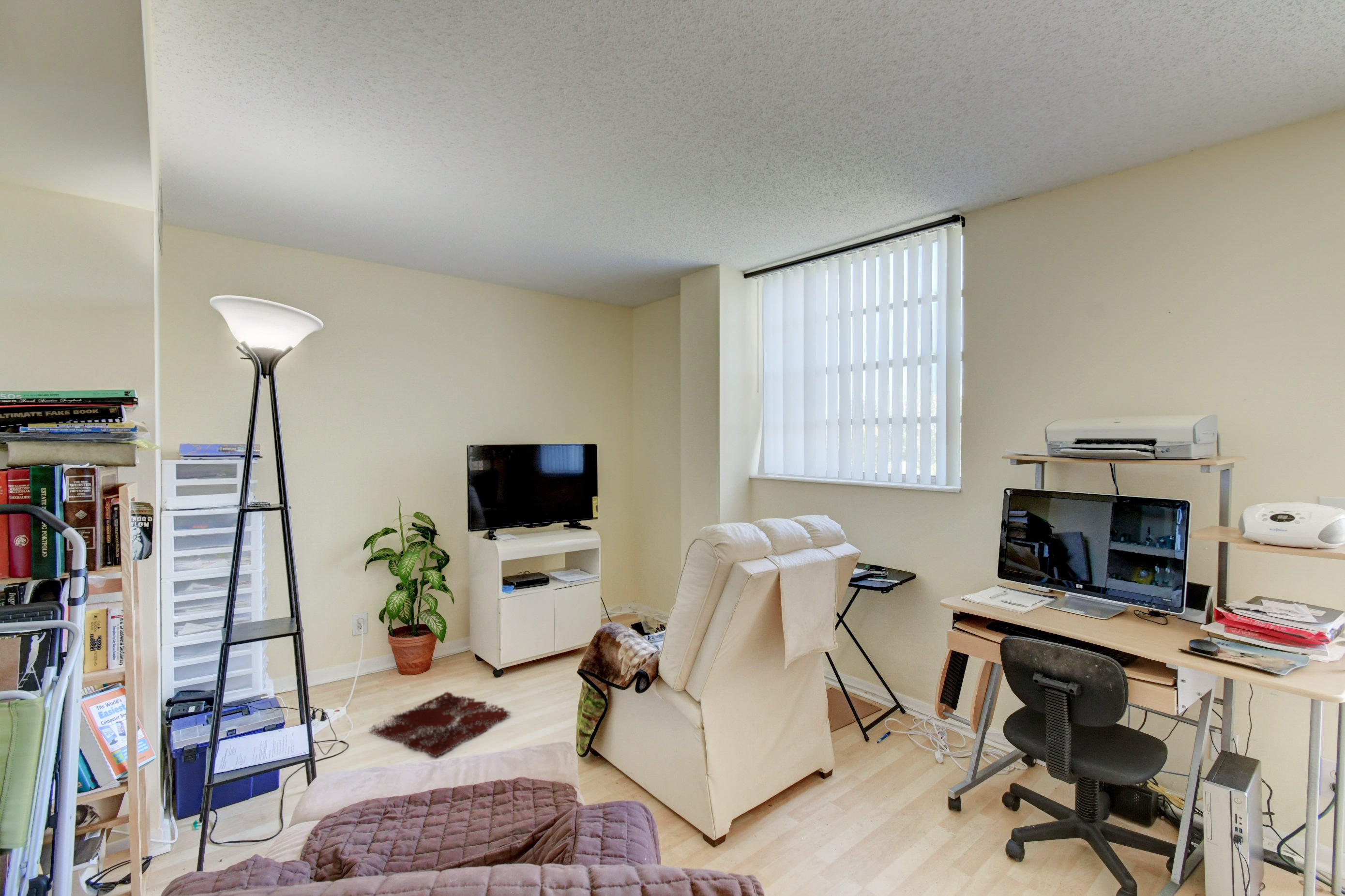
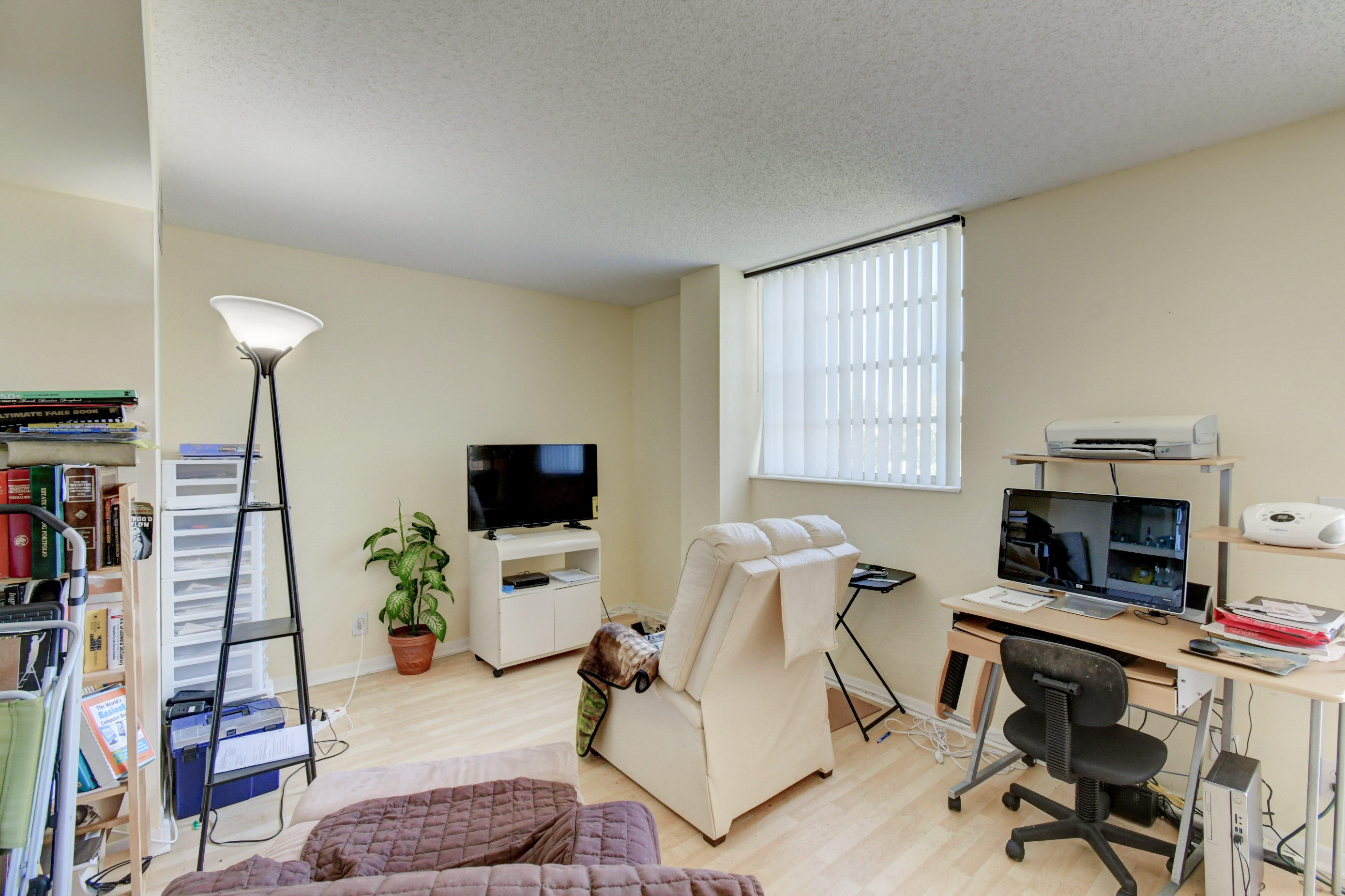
- rug [368,691,512,758]
